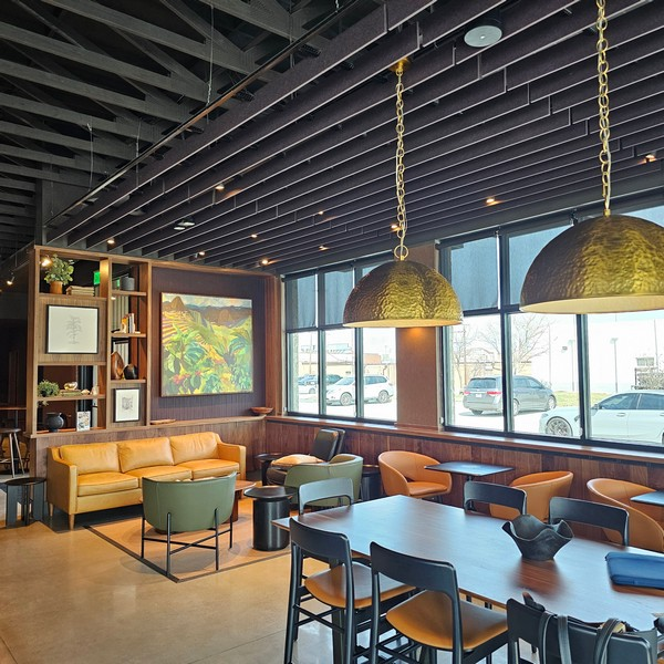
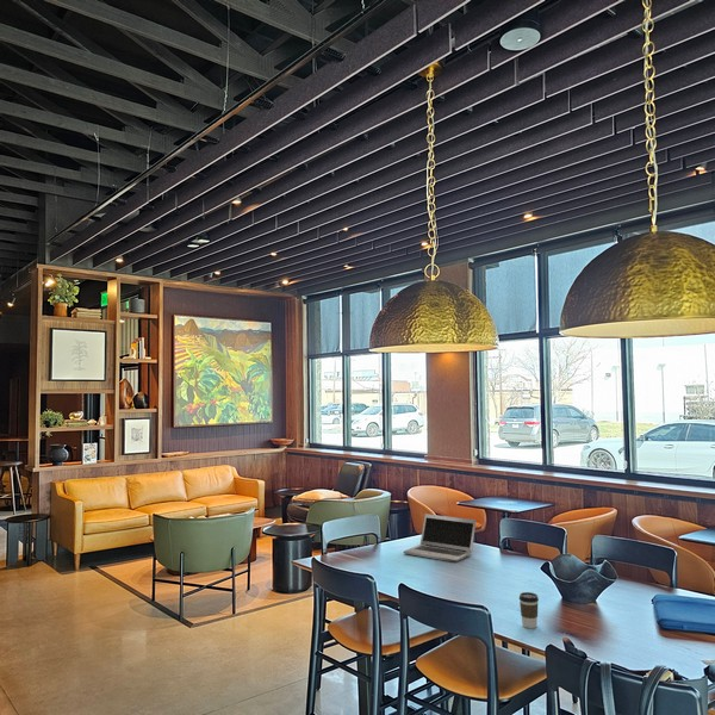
+ coffee cup [518,591,540,629]
+ laptop [403,512,477,564]
